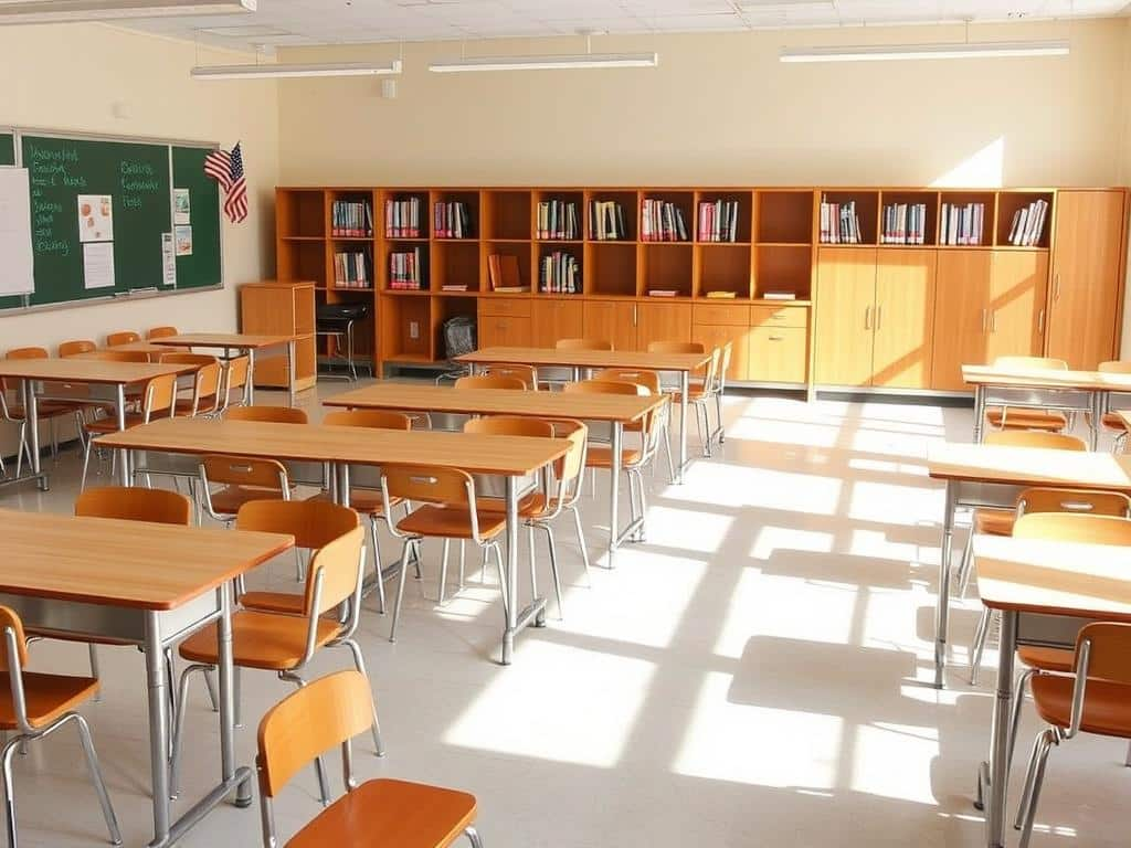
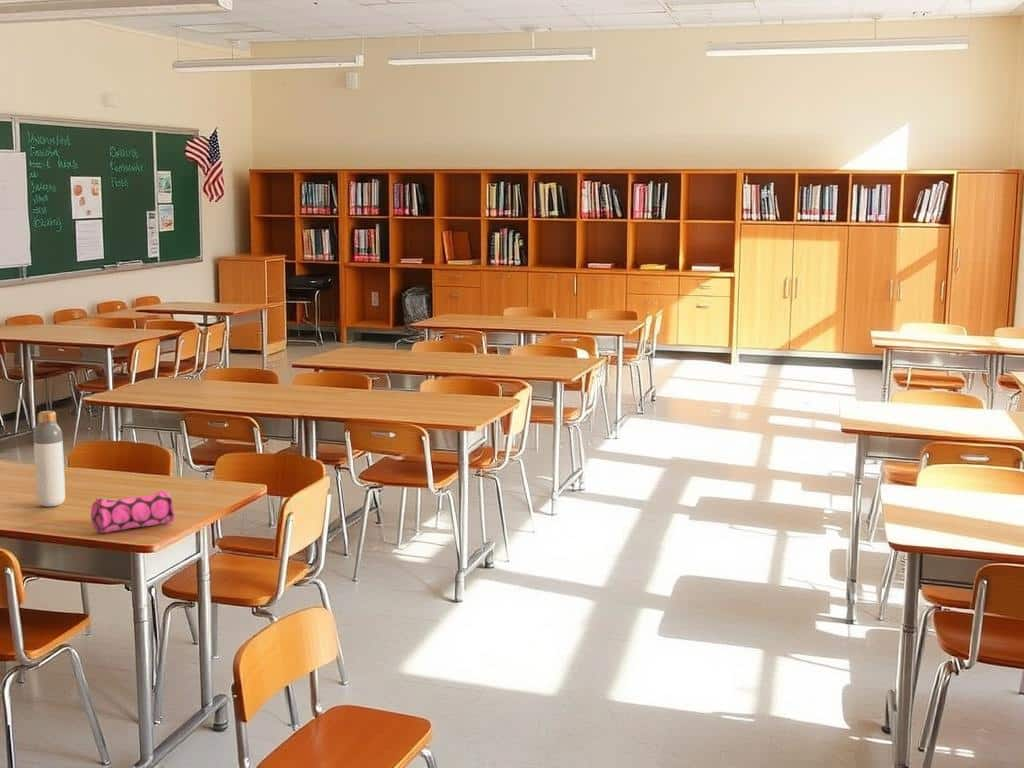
+ bottle [33,410,66,508]
+ pencil case [90,490,175,534]
